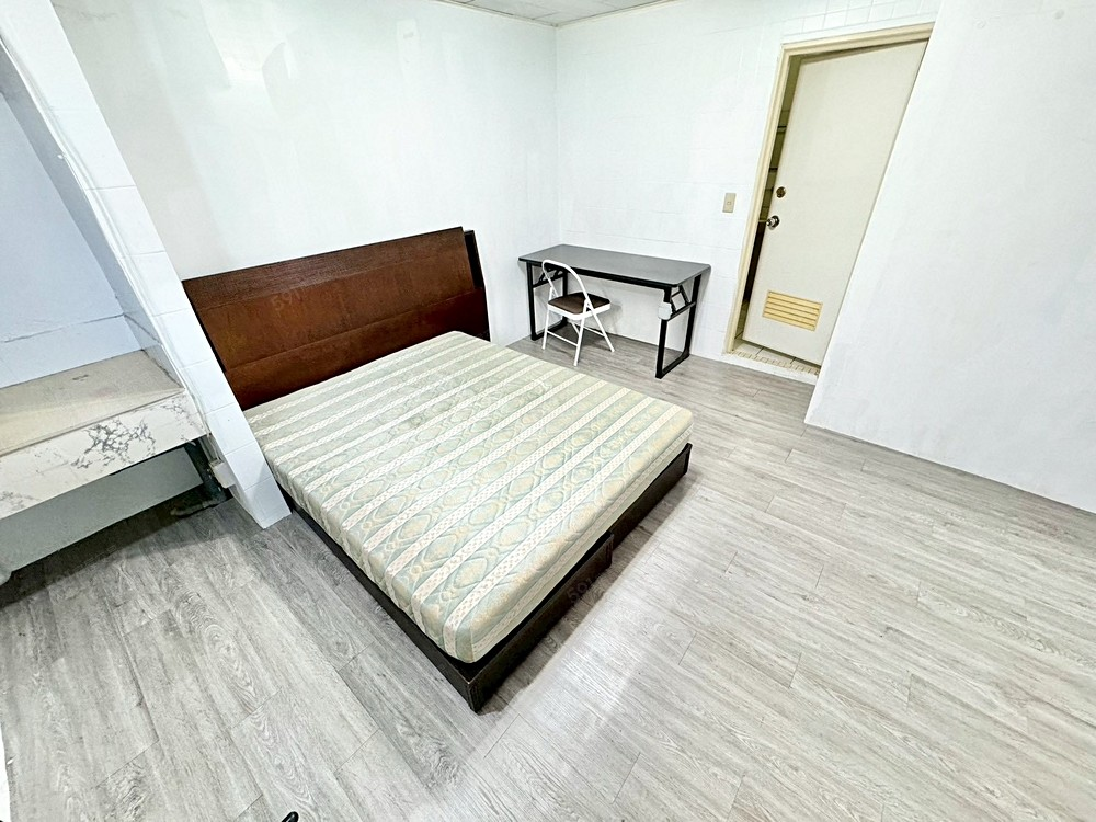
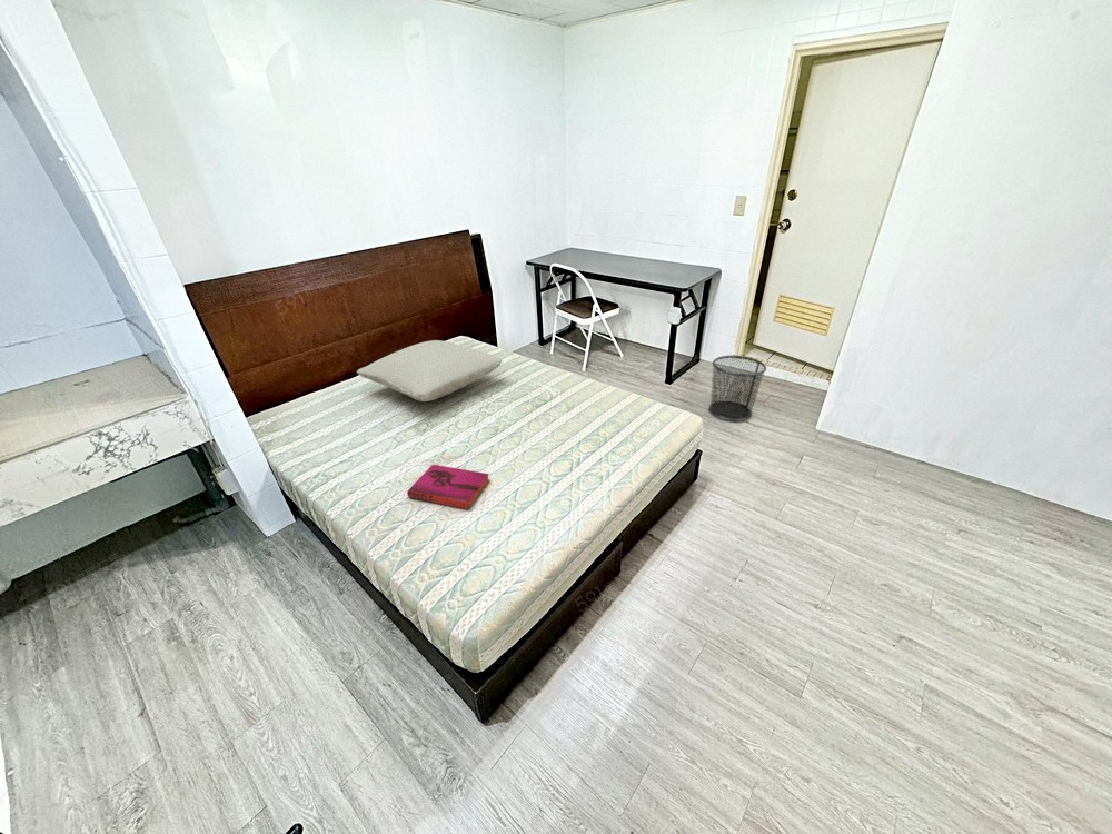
+ pillow [356,339,503,403]
+ waste bin [707,355,767,423]
+ hardback book [406,464,490,510]
